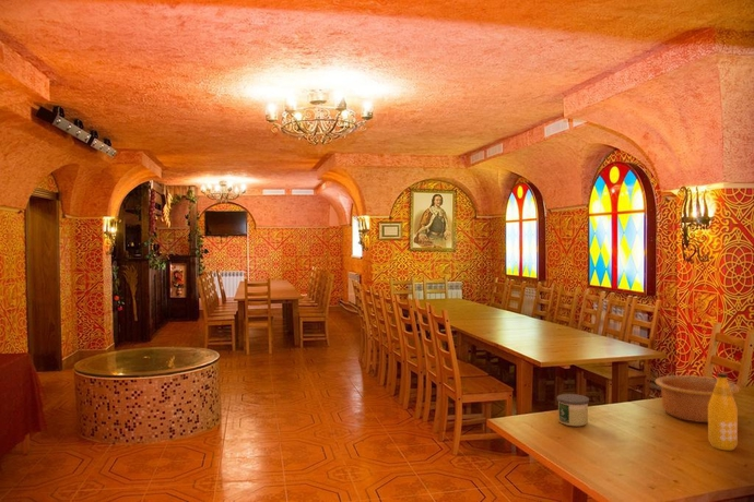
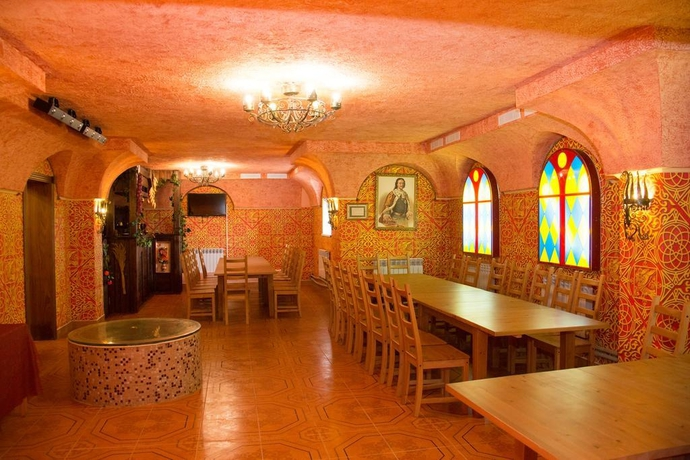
- candle [556,393,590,427]
- bowl [655,374,741,423]
- bottle [707,372,739,452]
